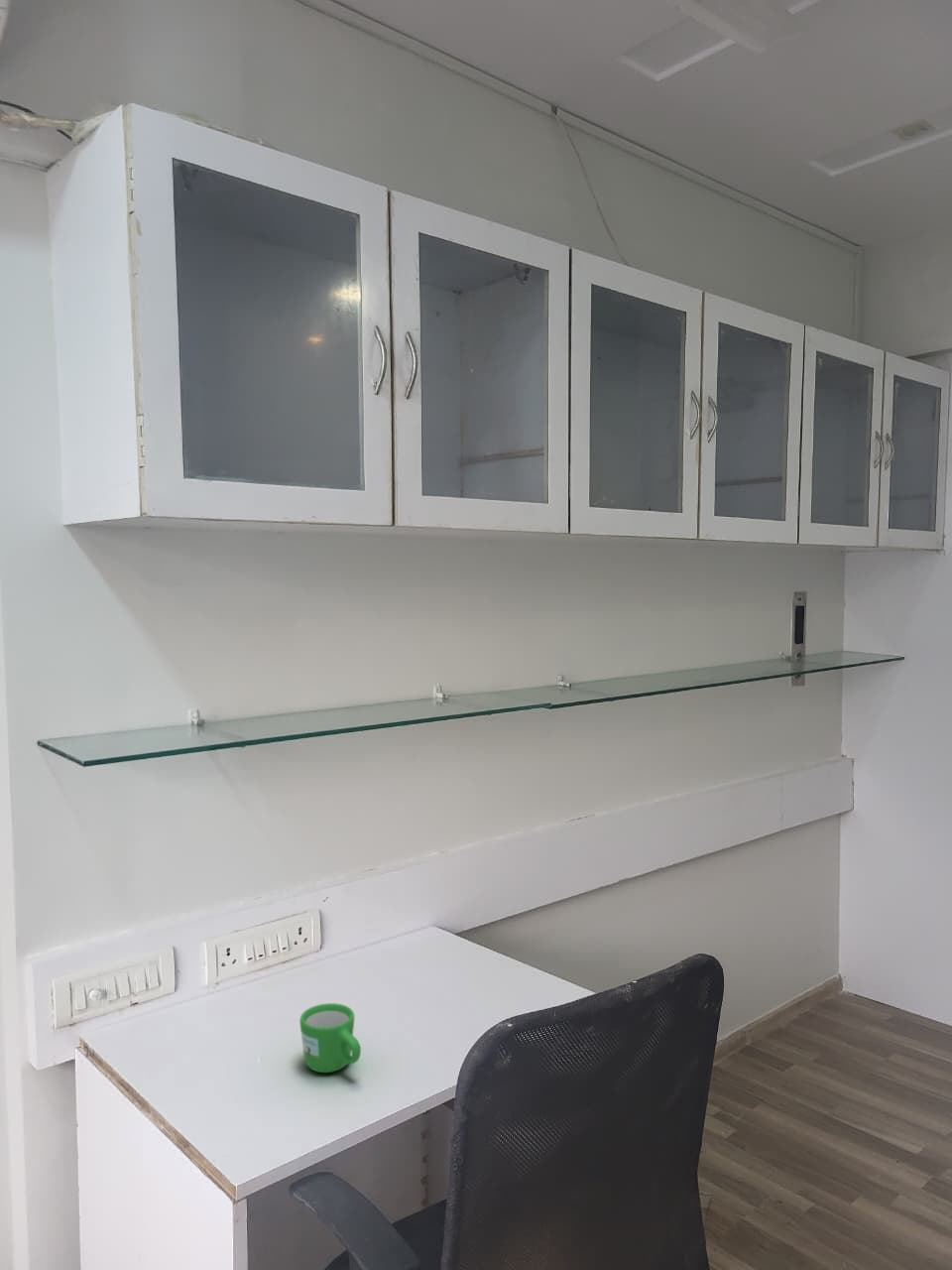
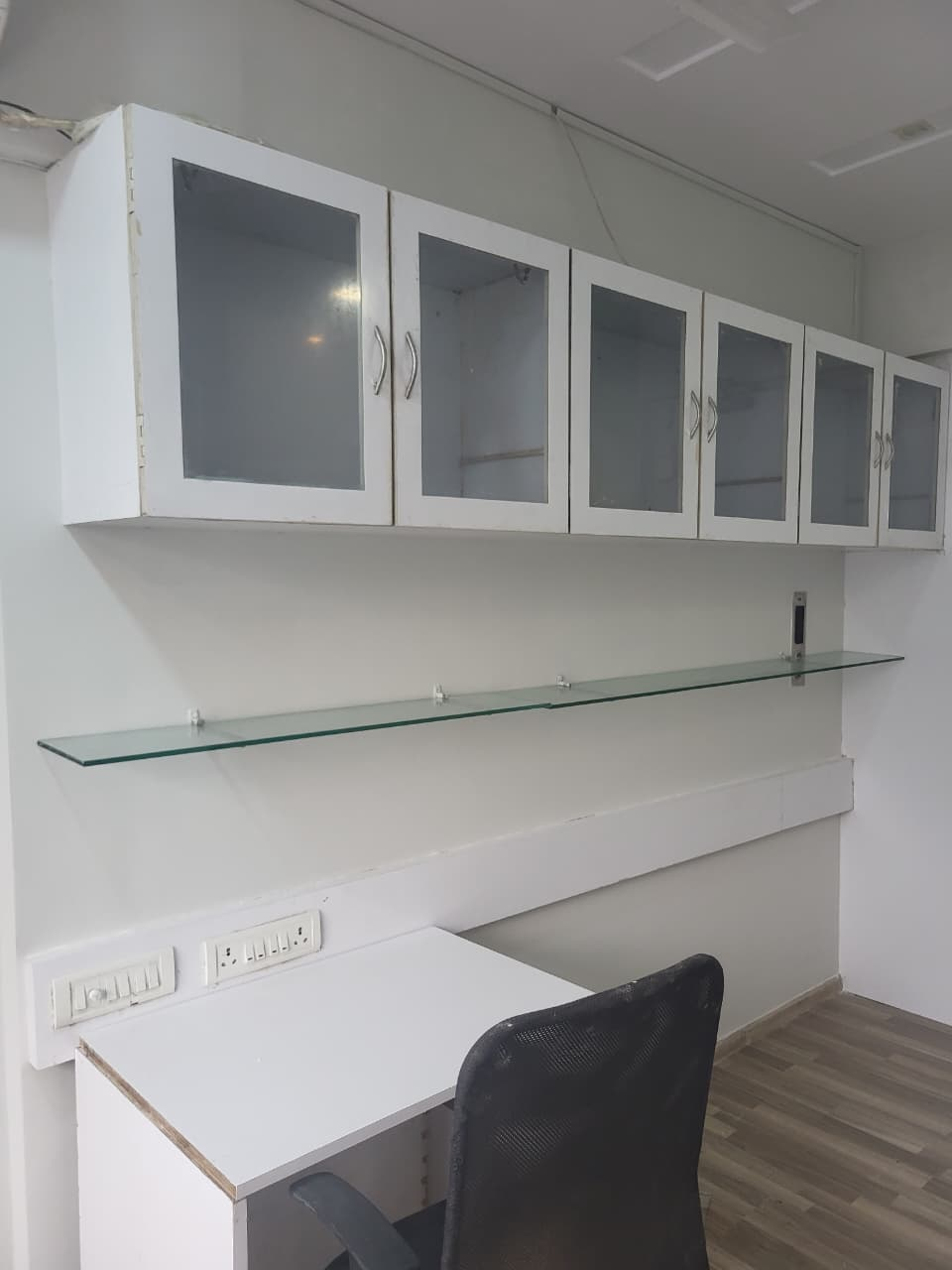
- mug [298,1002,362,1074]
